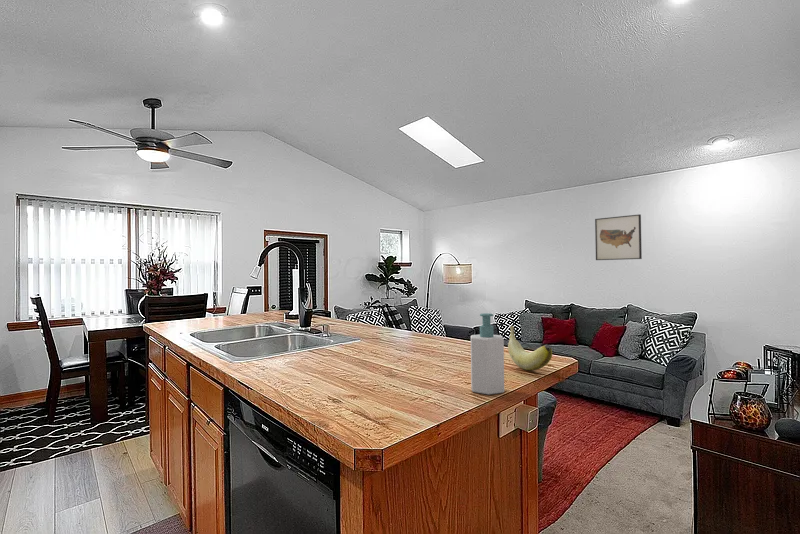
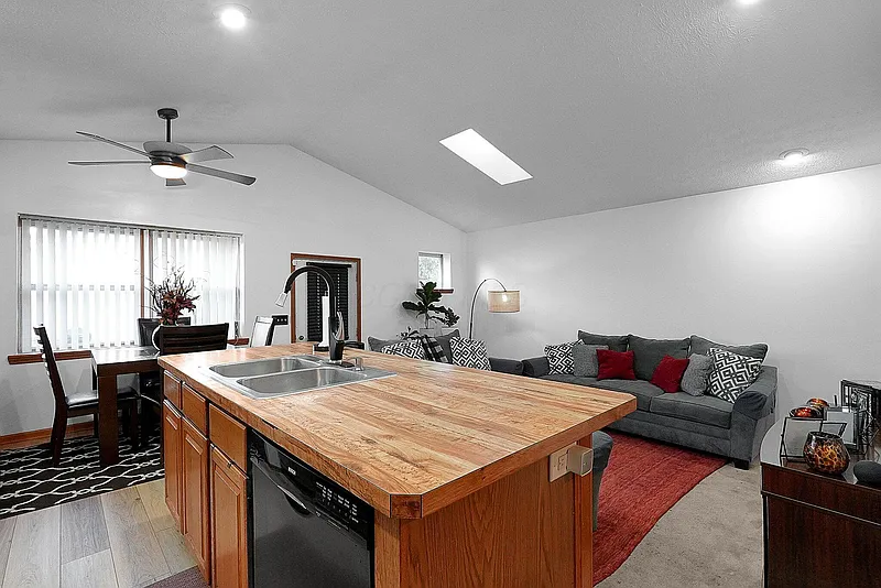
- banana [507,325,553,371]
- wall art [594,213,643,261]
- soap bottle [470,312,505,396]
